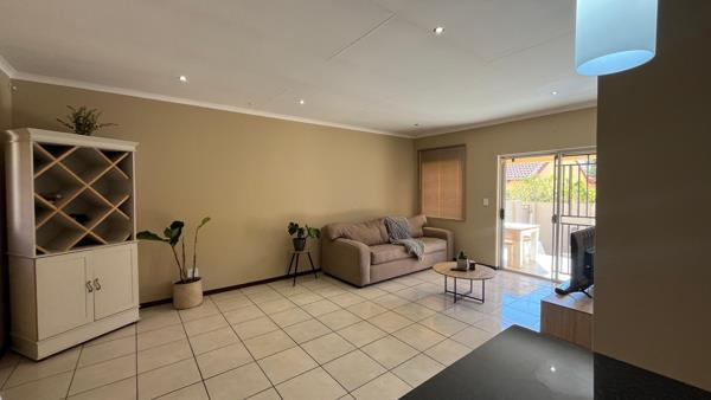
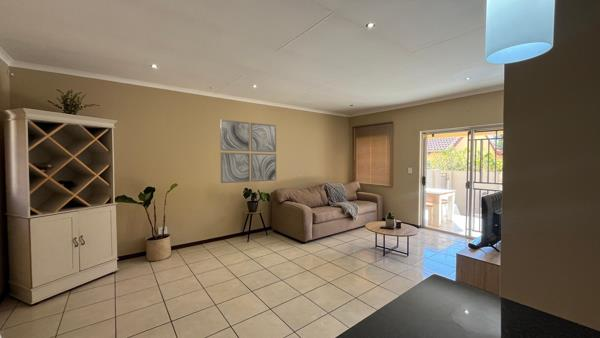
+ wall art [219,118,277,184]
